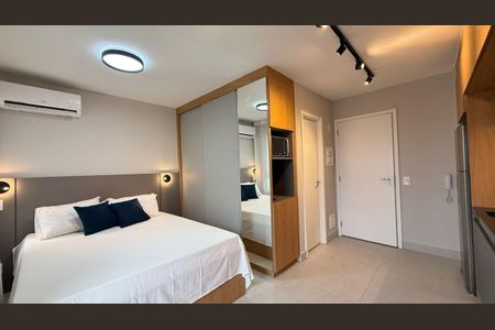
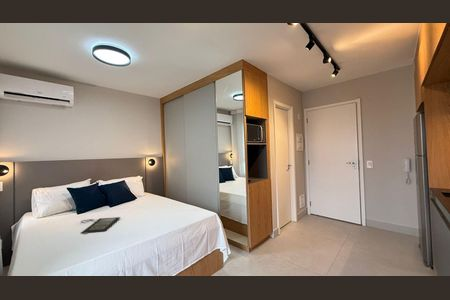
+ clutch bag [80,216,121,235]
